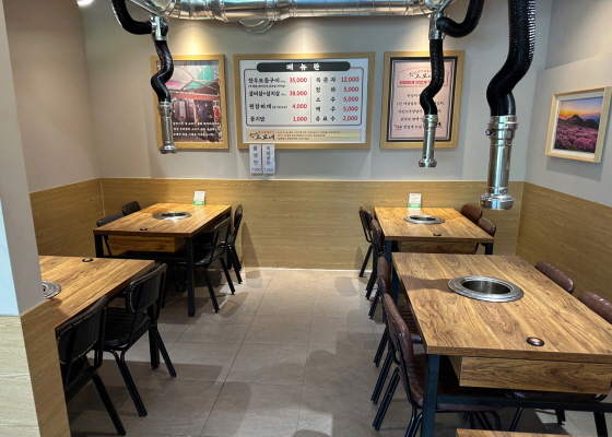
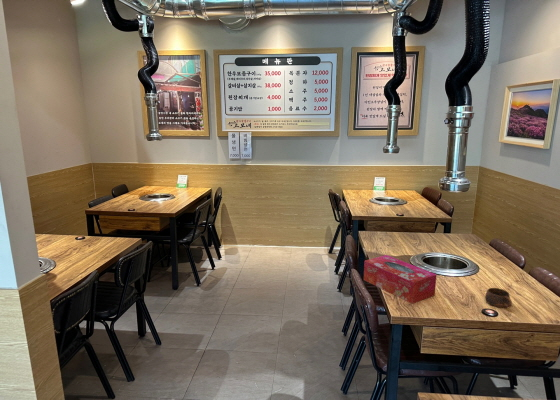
+ tissue box [363,254,438,305]
+ cup [484,287,513,309]
